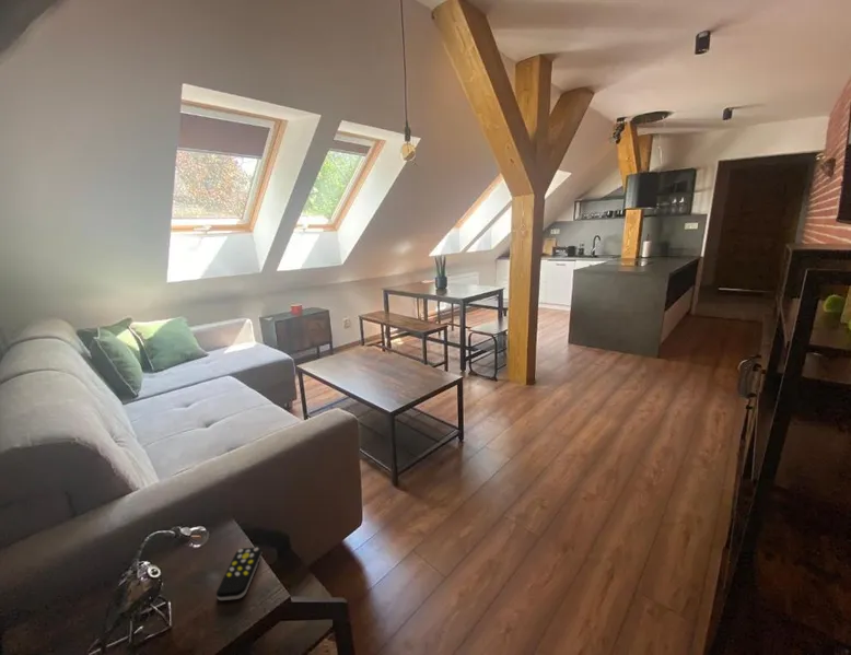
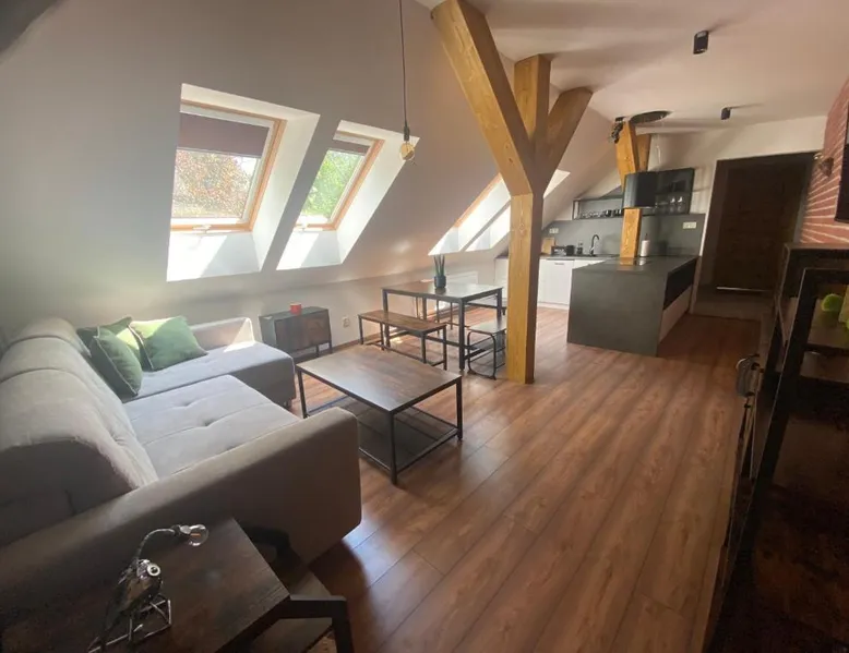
- remote control [215,546,263,601]
